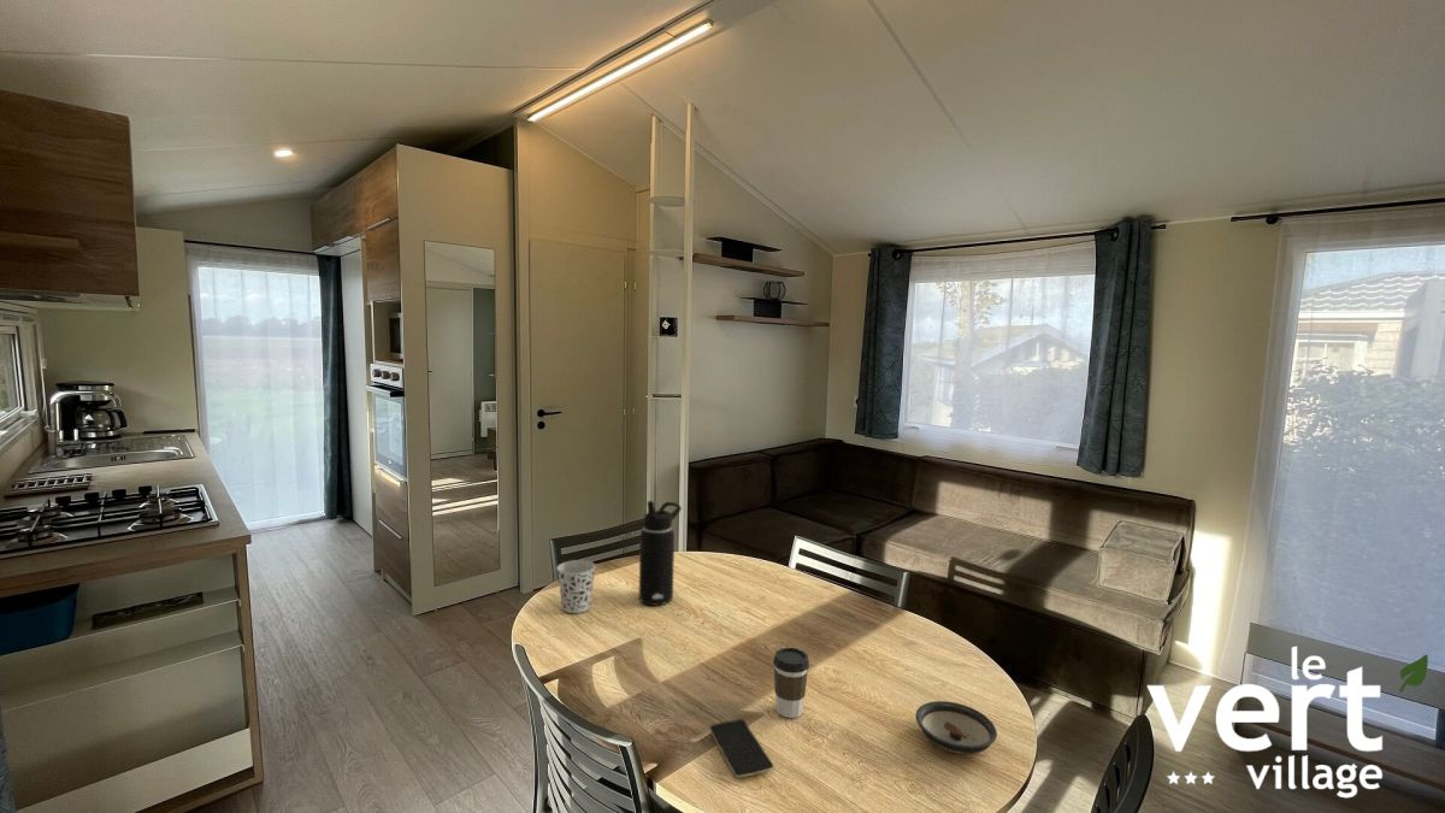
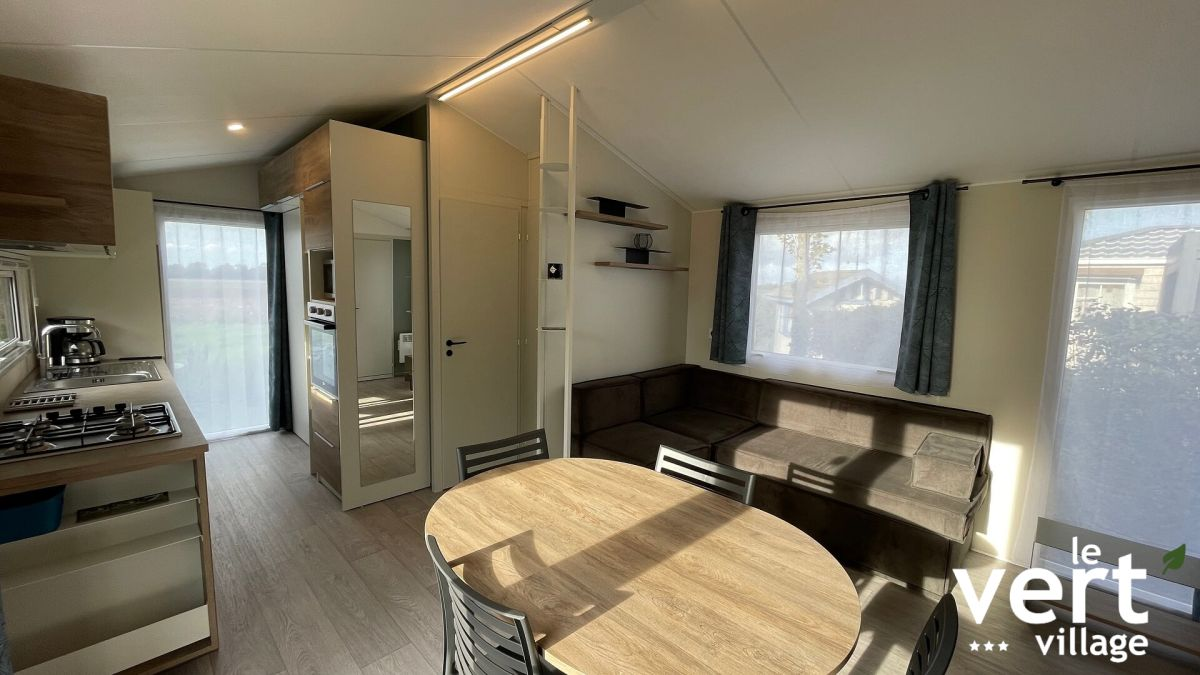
- smartphone [708,718,774,778]
- coffee cup [772,647,810,719]
- water bottle [638,500,683,607]
- saucer [915,700,998,755]
- cup [555,559,597,614]
